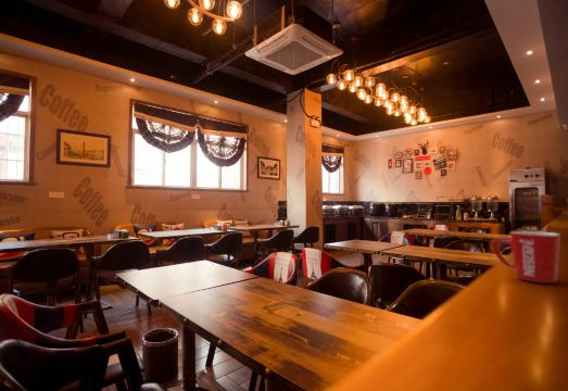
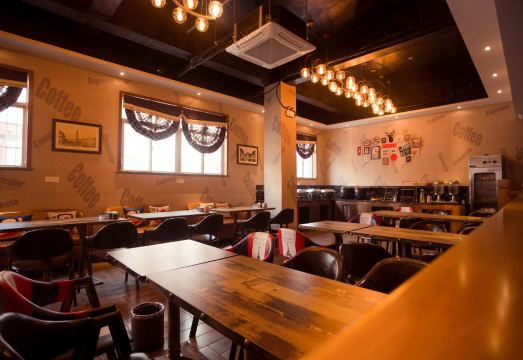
- mug [491,230,561,285]
